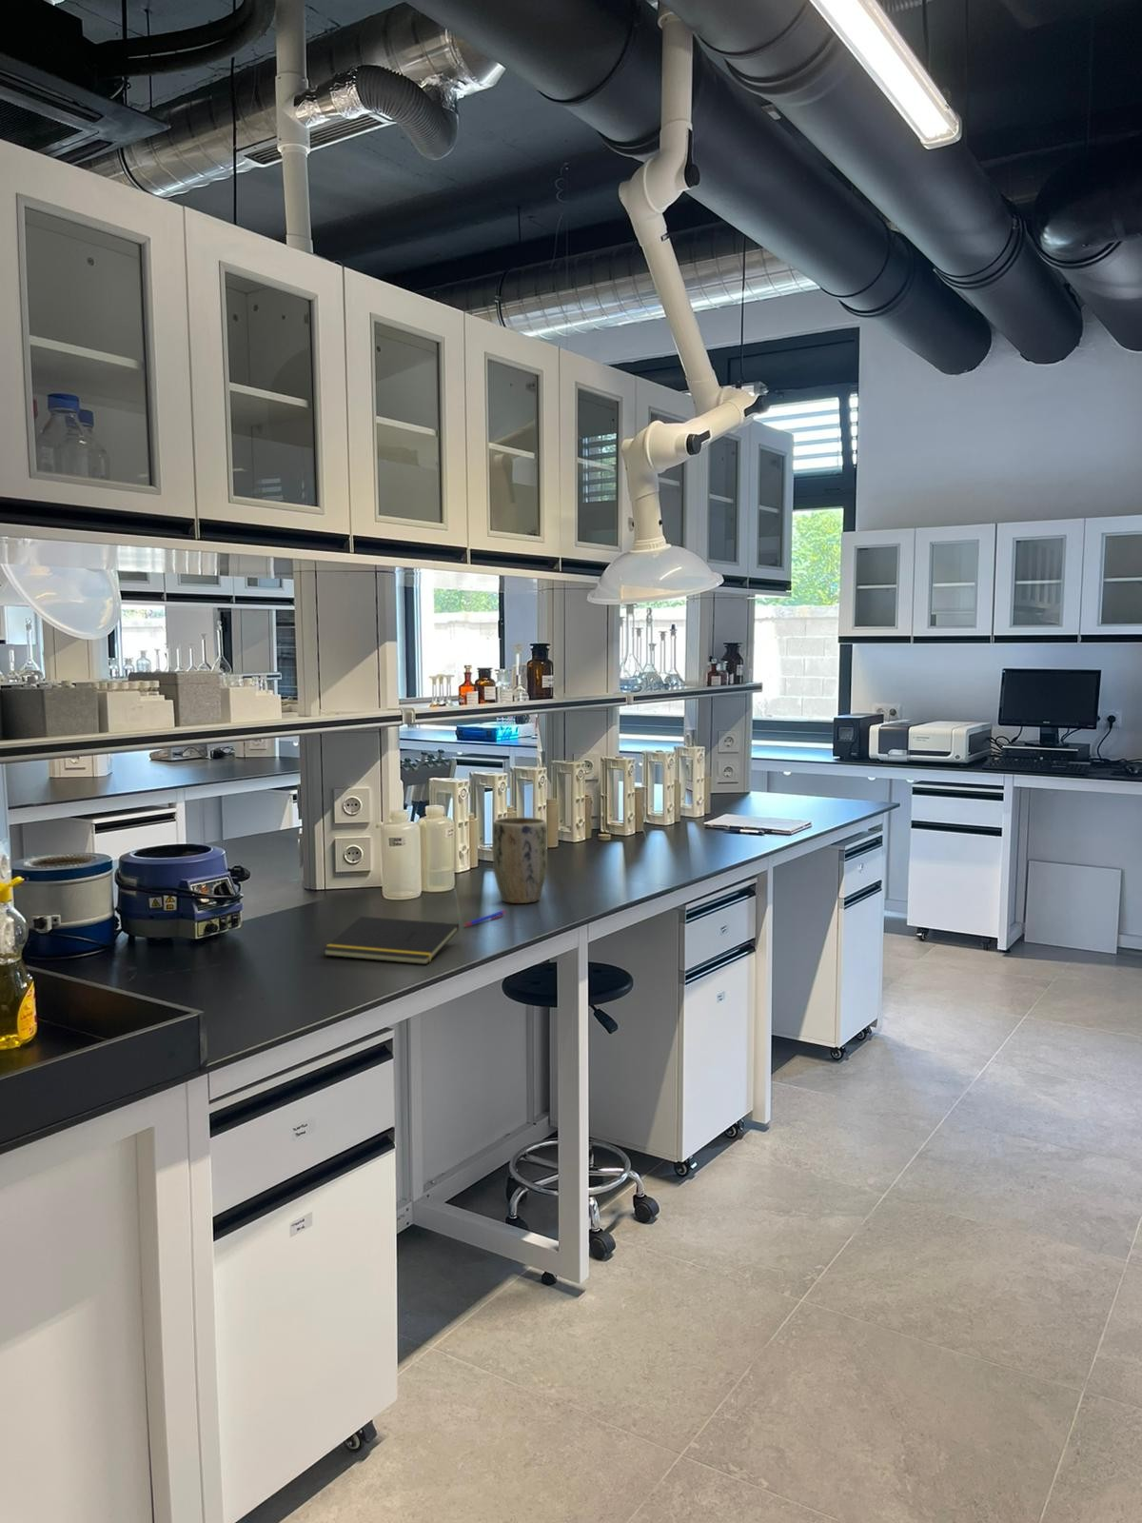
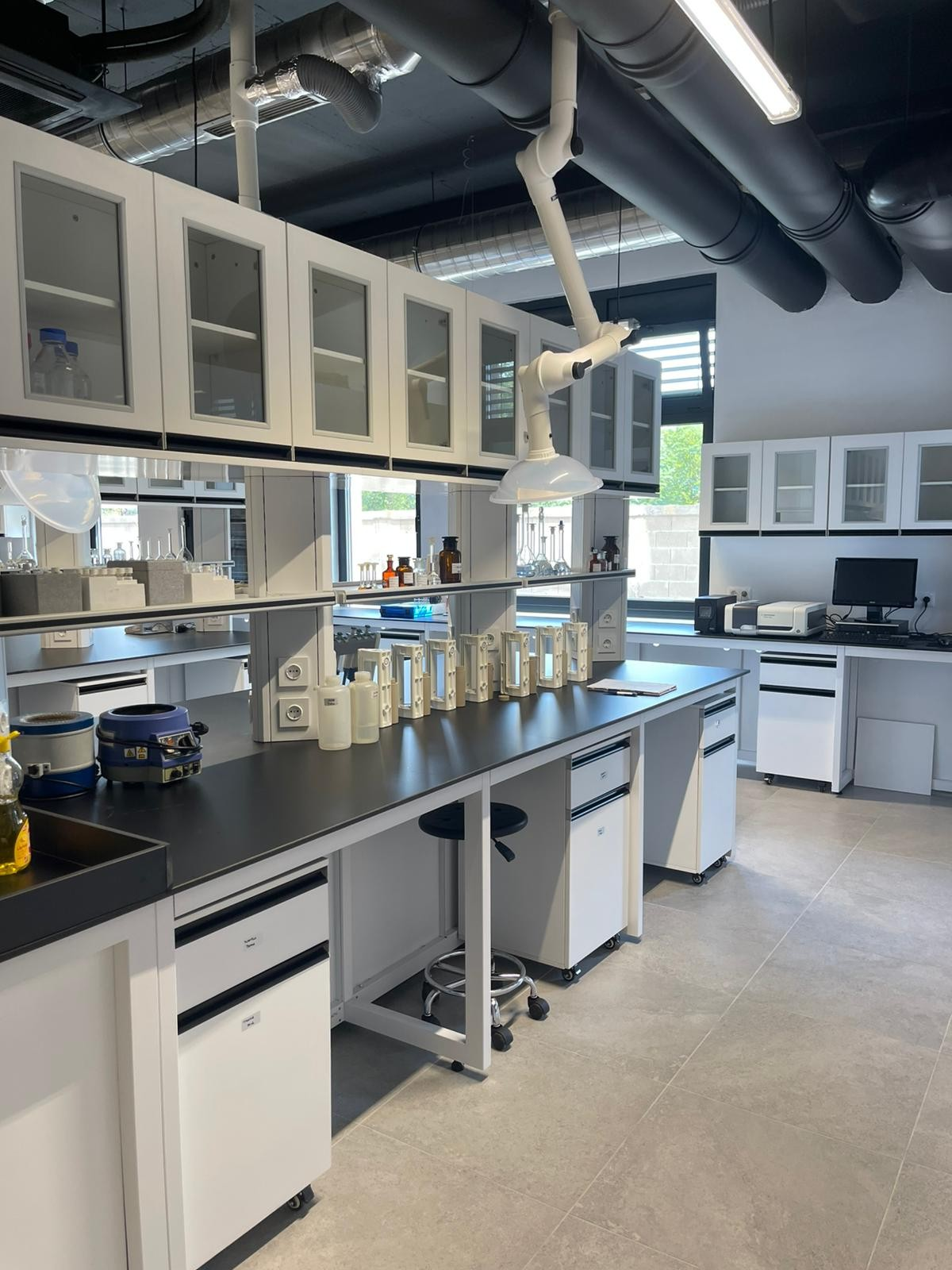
- plant pot [492,817,548,904]
- notepad [323,916,459,965]
- pen [463,910,506,927]
